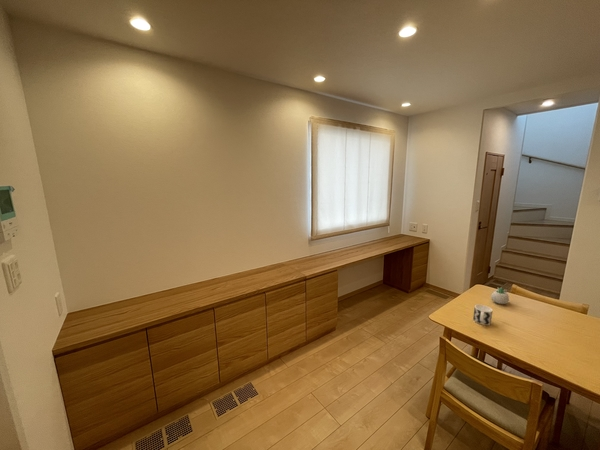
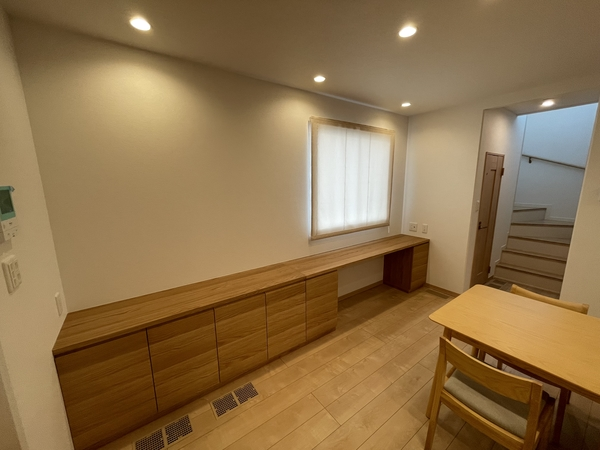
- succulent planter [490,287,510,305]
- cup [472,304,494,326]
